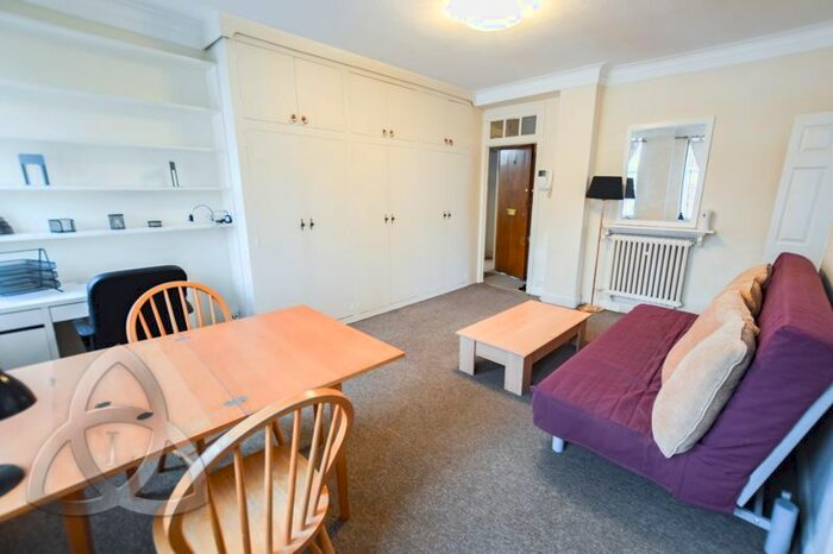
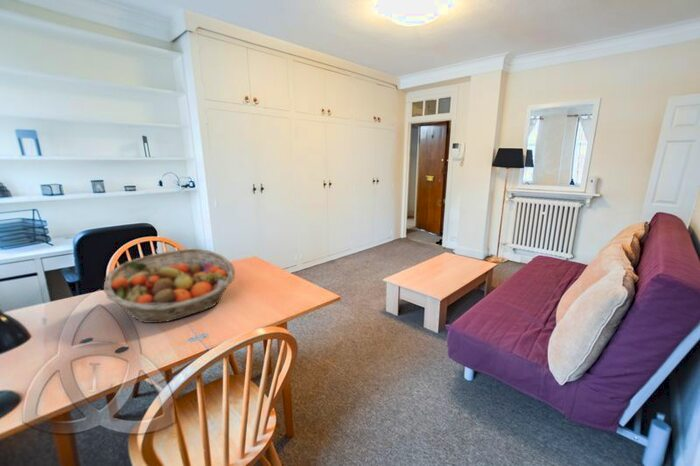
+ fruit basket [103,248,236,324]
